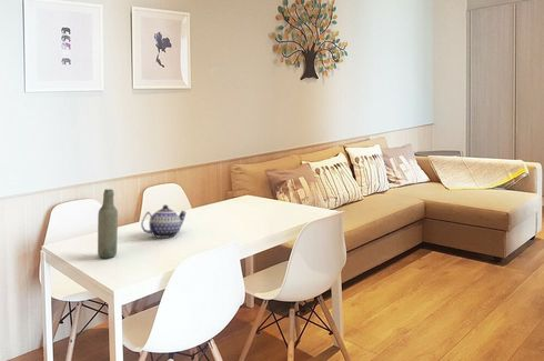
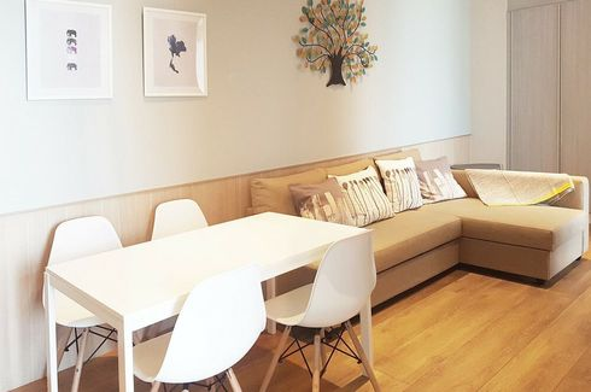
- teapot [140,204,187,239]
- bottle [97,188,119,259]
